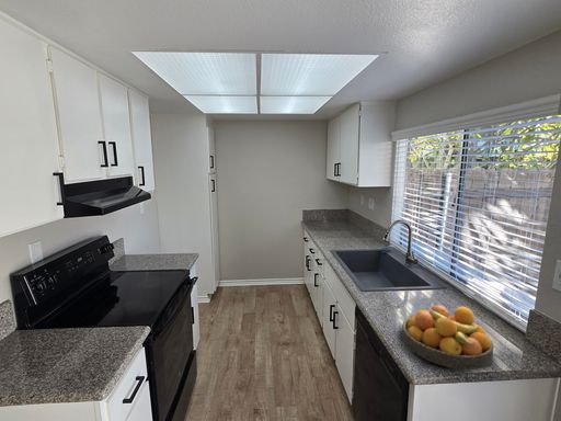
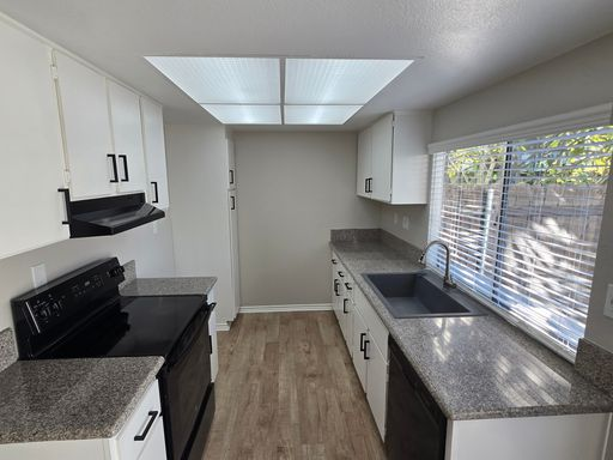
- fruit bowl [401,304,495,371]
